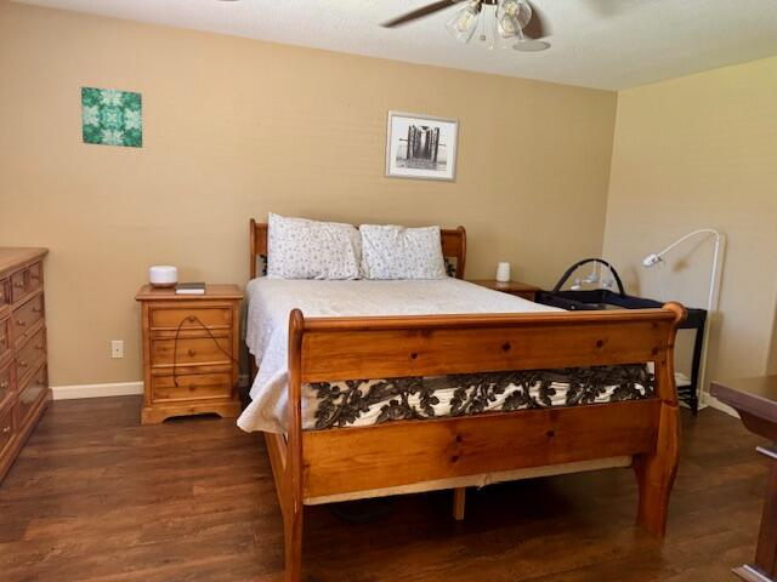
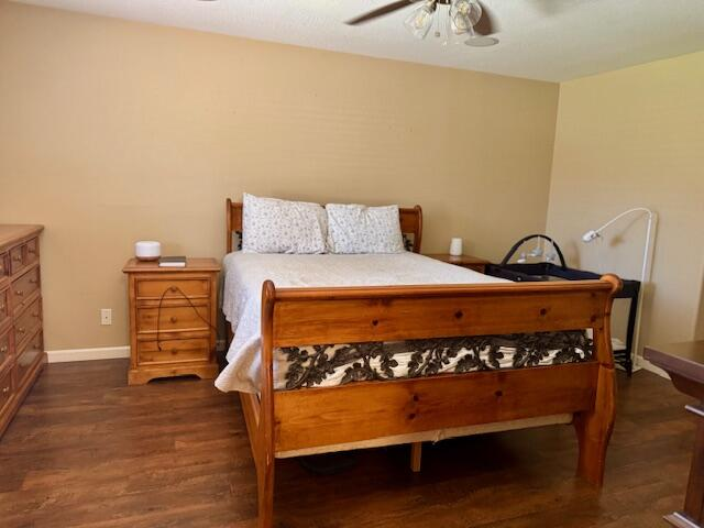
- wall art [80,85,143,149]
- wall art [384,109,461,184]
